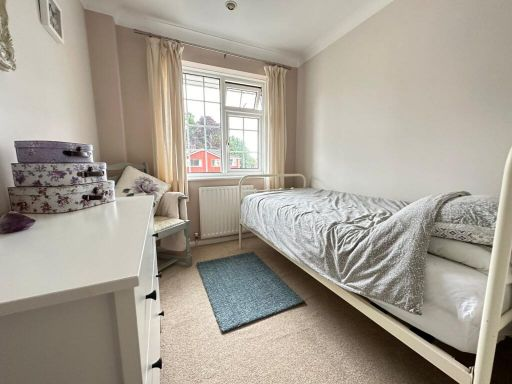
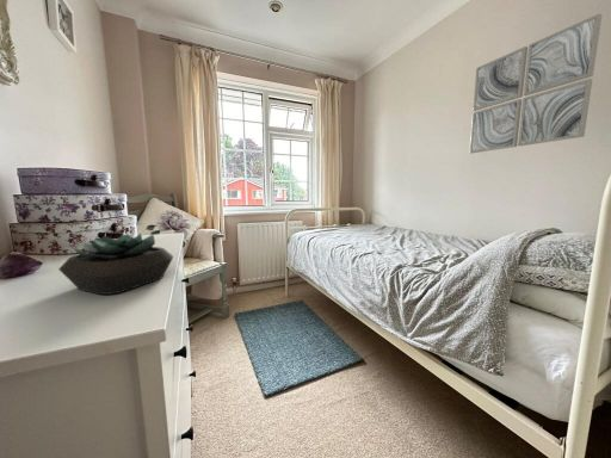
+ succulent plant [57,233,174,296]
+ wall art [468,12,603,155]
